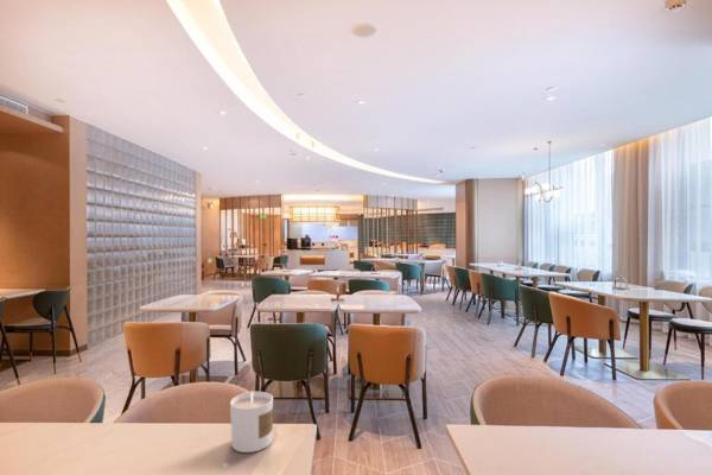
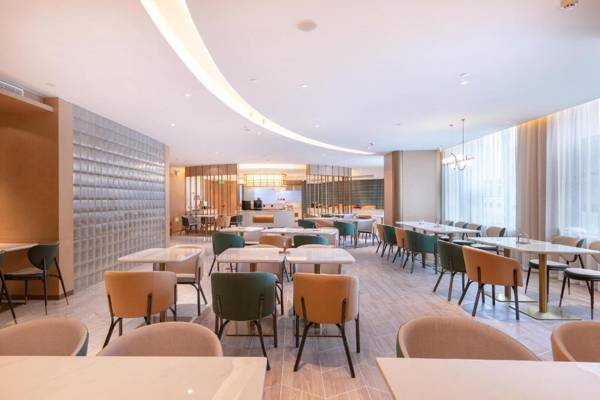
- candle [229,390,274,454]
